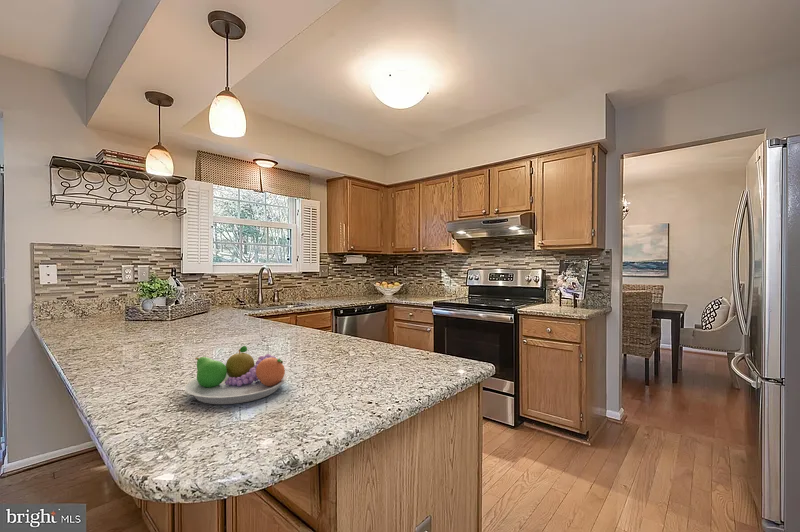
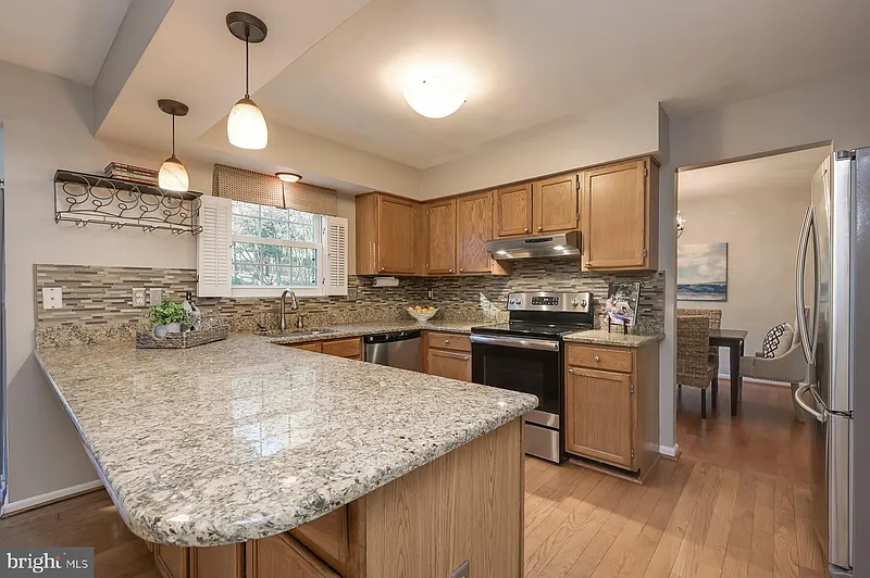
- fruit bowl [184,345,289,405]
